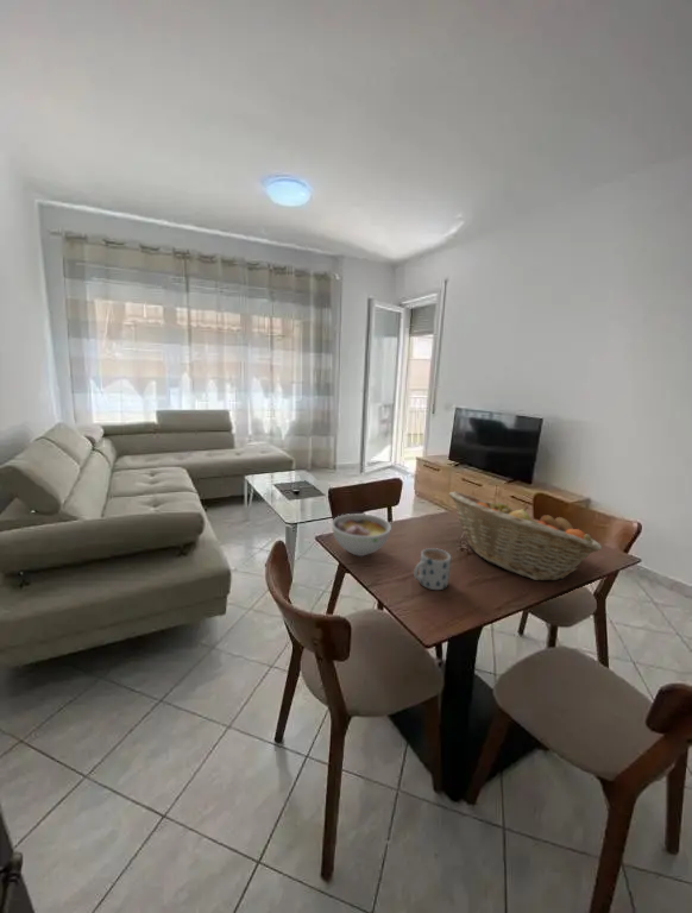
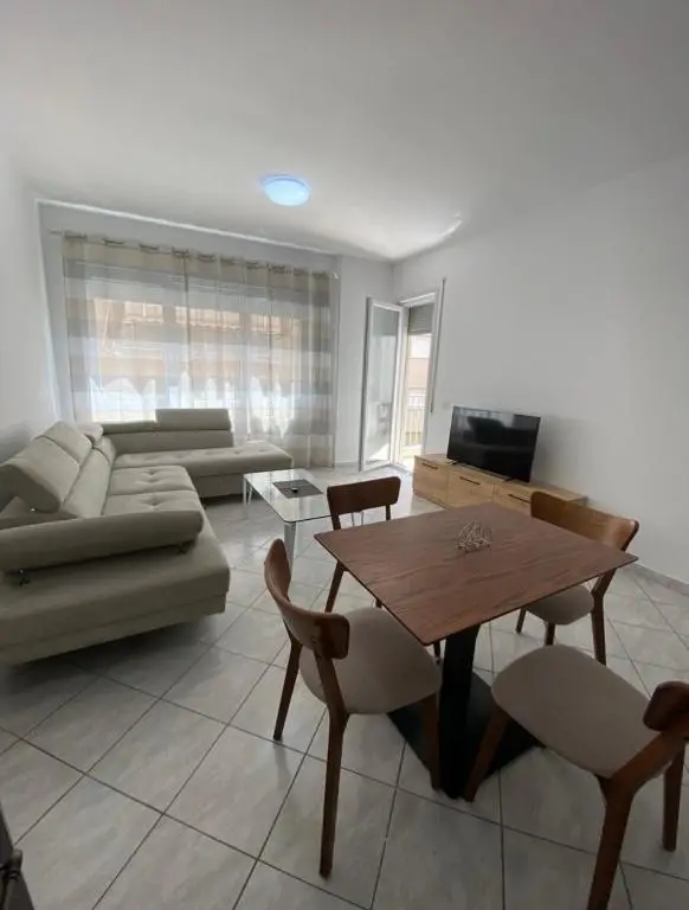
- mug [413,547,452,591]
- bowl [331,512,392,558]
- fruit basket [448,491,603,581]
